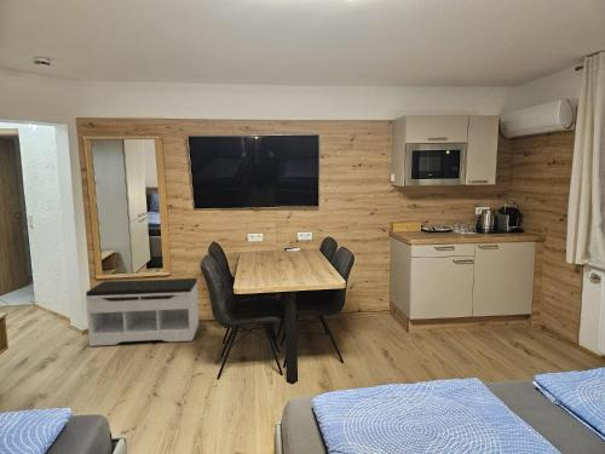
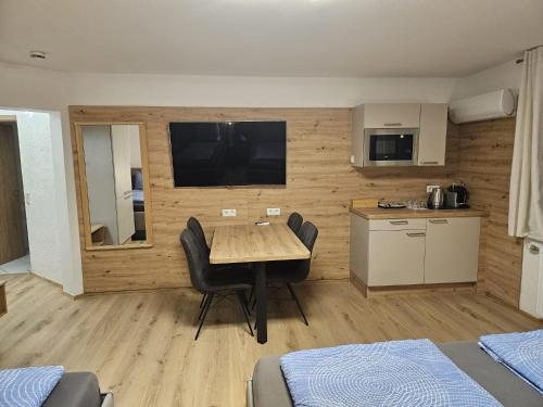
- bench [85,277,200,347]
